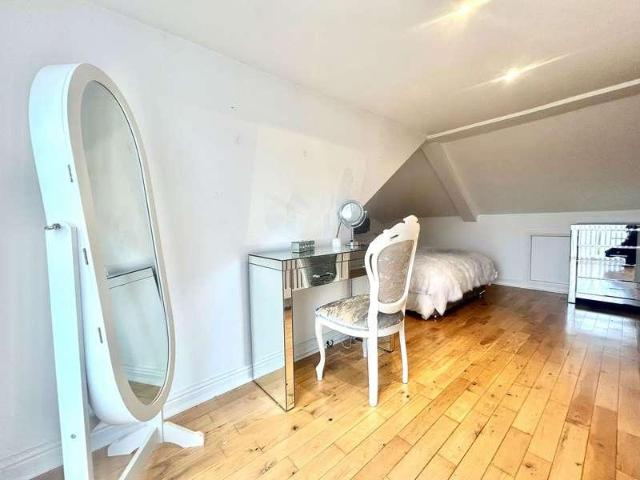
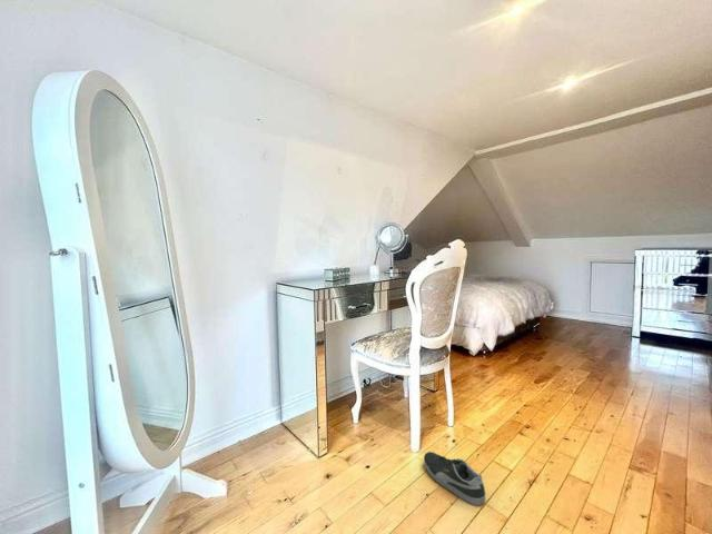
+ shoe [423,451,486,506]
